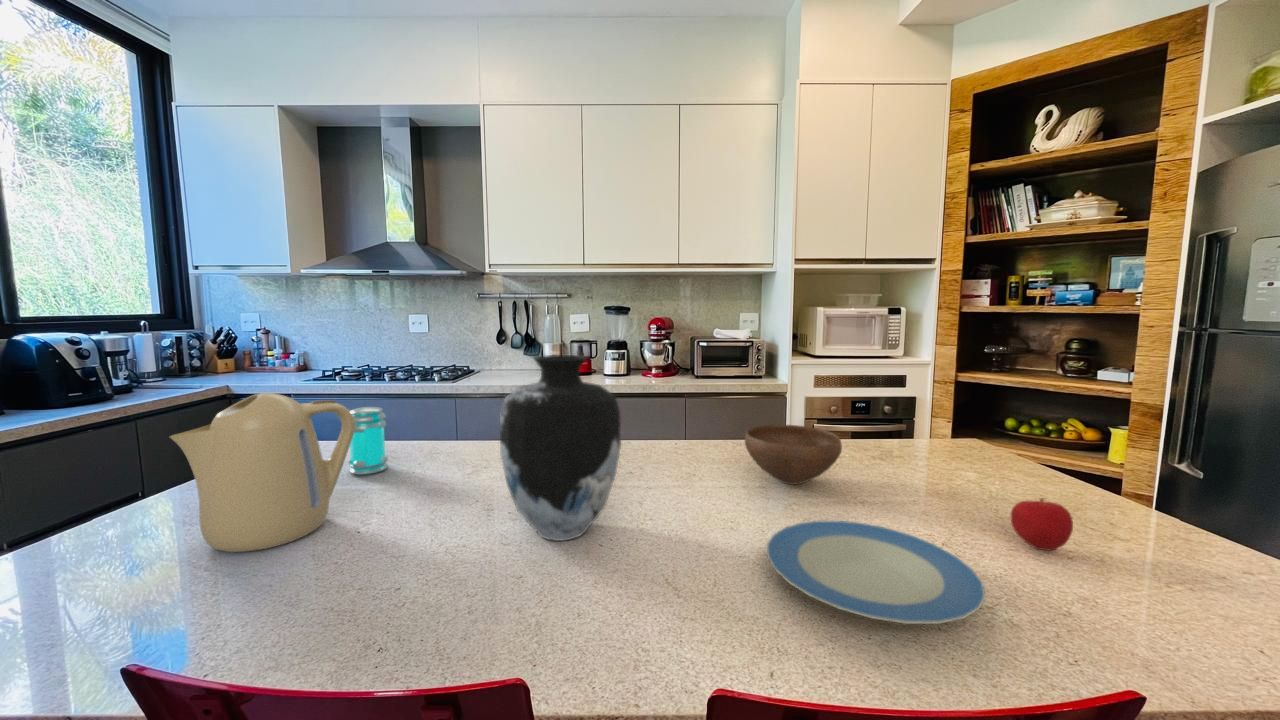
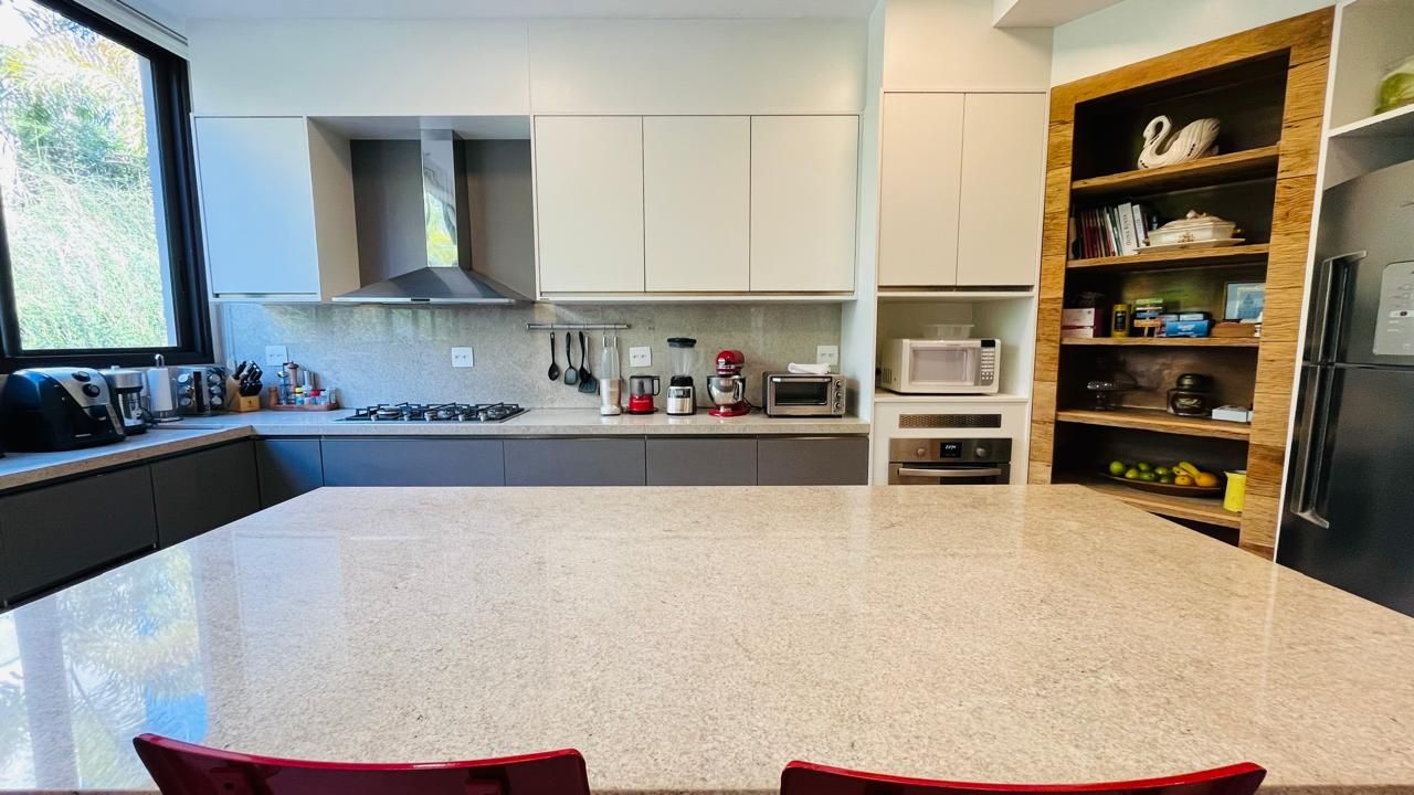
- plate [766,520,987,625]
- jar [348,406,389,476]
- apple [1010,497,1074,552]
- bowl [744,424,843,485]
- vase [499,354,622,542]
- kettle [169,392,355,553]
